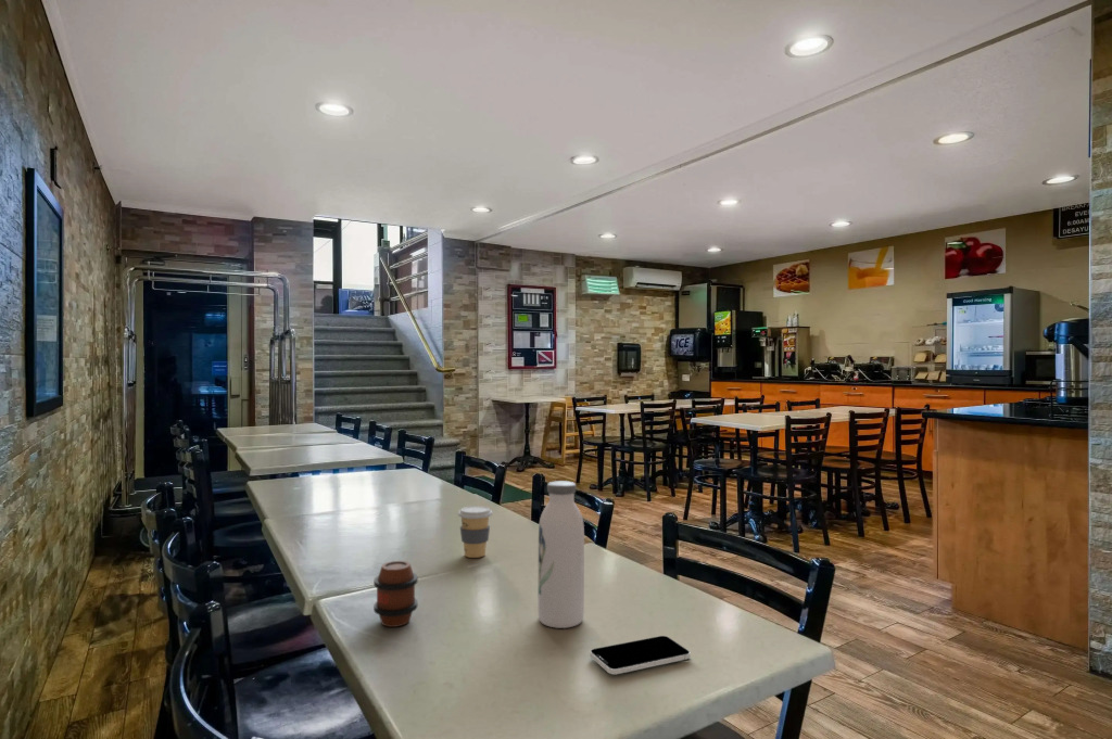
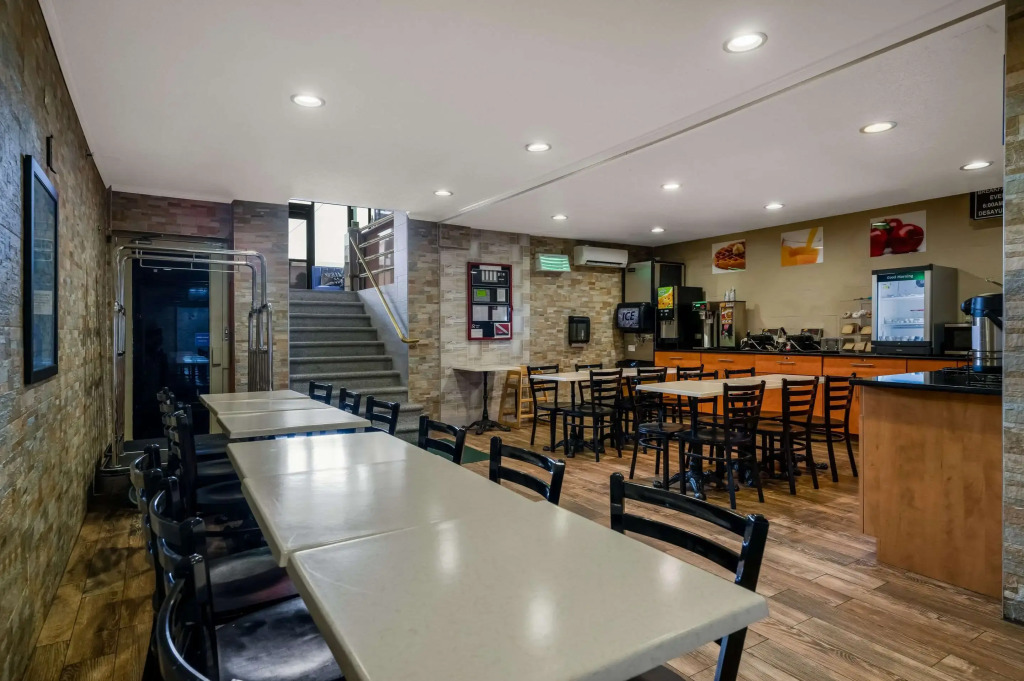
- coffee cup [457,505,493,559]
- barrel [372,560,419,628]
- smartphone [589,635,691,675]
- water bottle [538,480,585,629]
